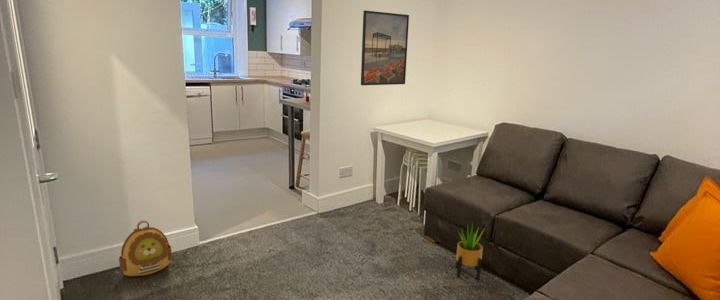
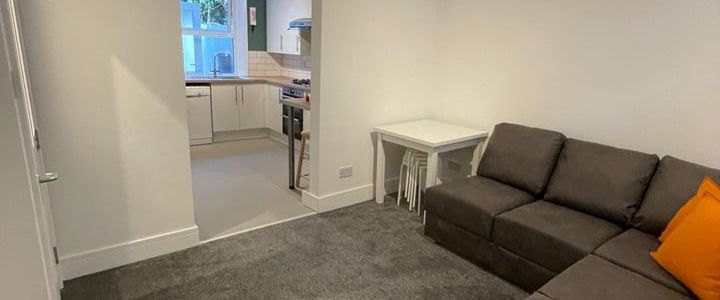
- backpack [118,219,172,277]
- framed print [360,9,410,86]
- potted plant [455,221,485,280]
